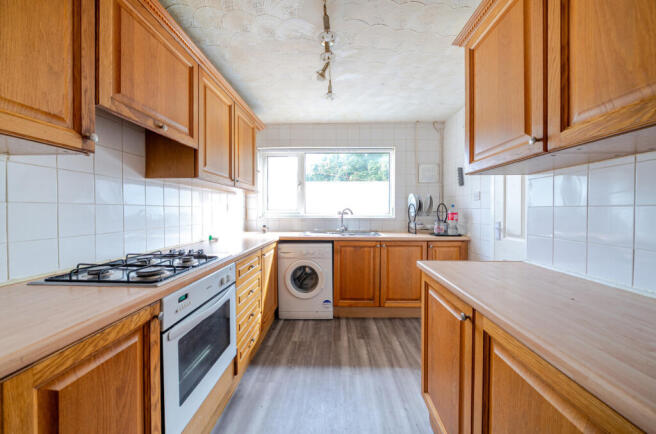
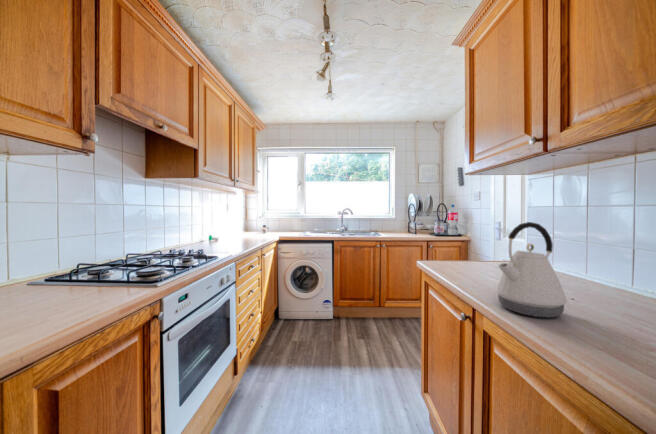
+ kettle [495,221,568,319]
